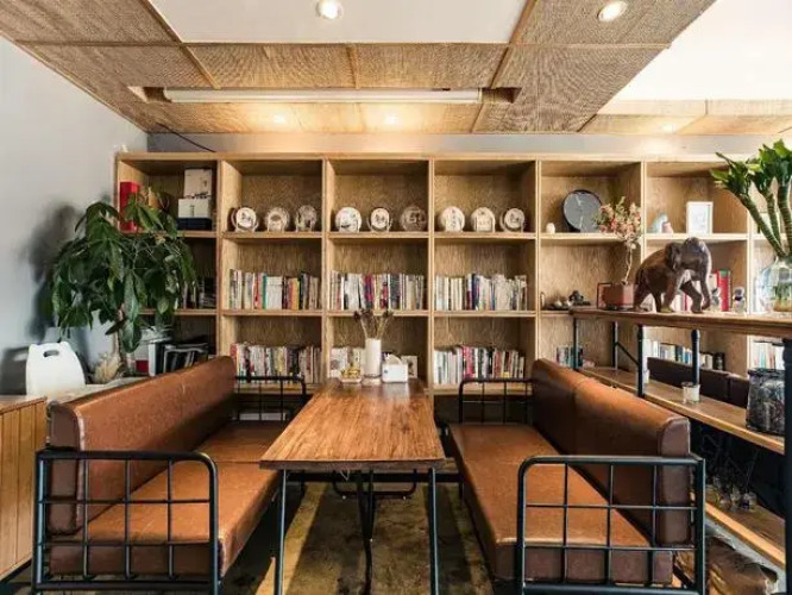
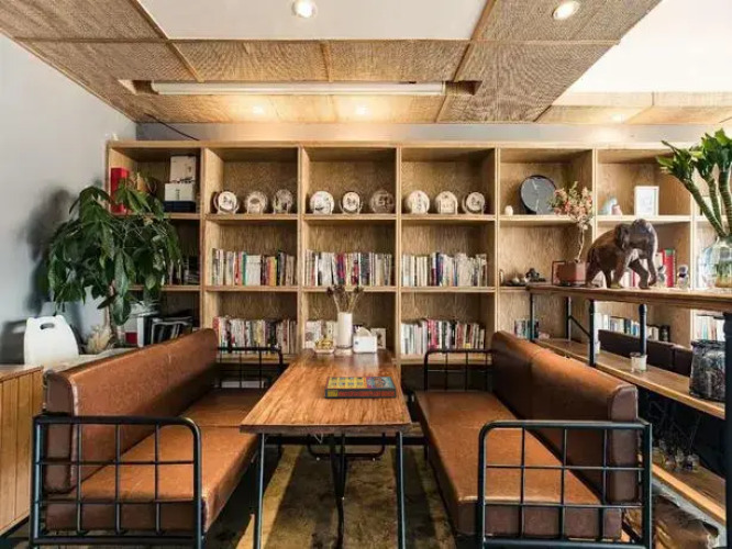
+ game compilation box [323,376,398,399]
